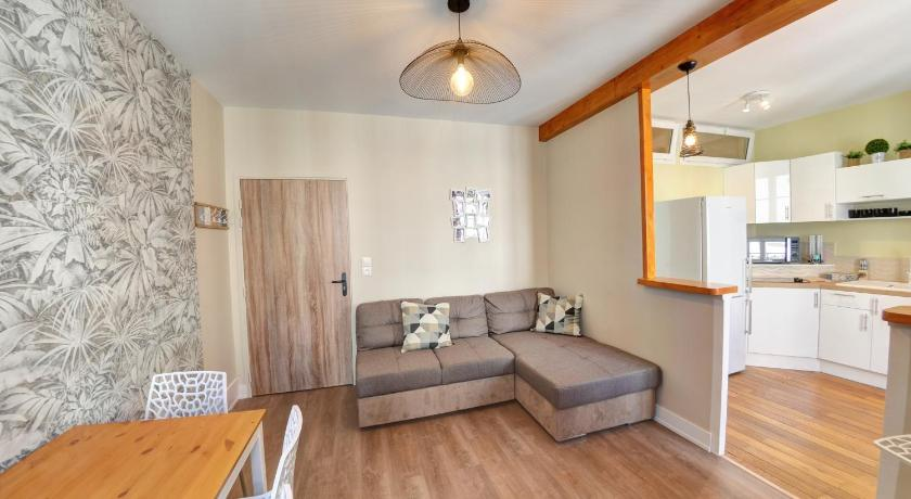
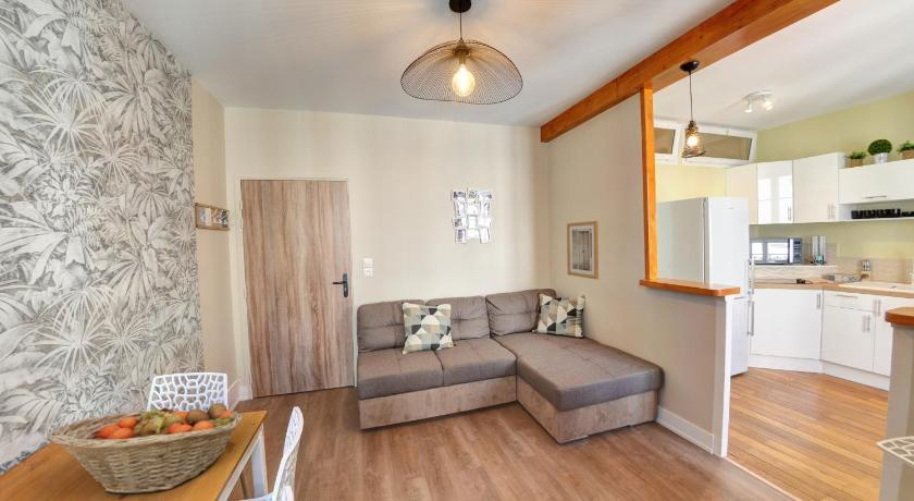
+ fruit basket [49,402,244,496]
+ wall art [566,220,600,281]
